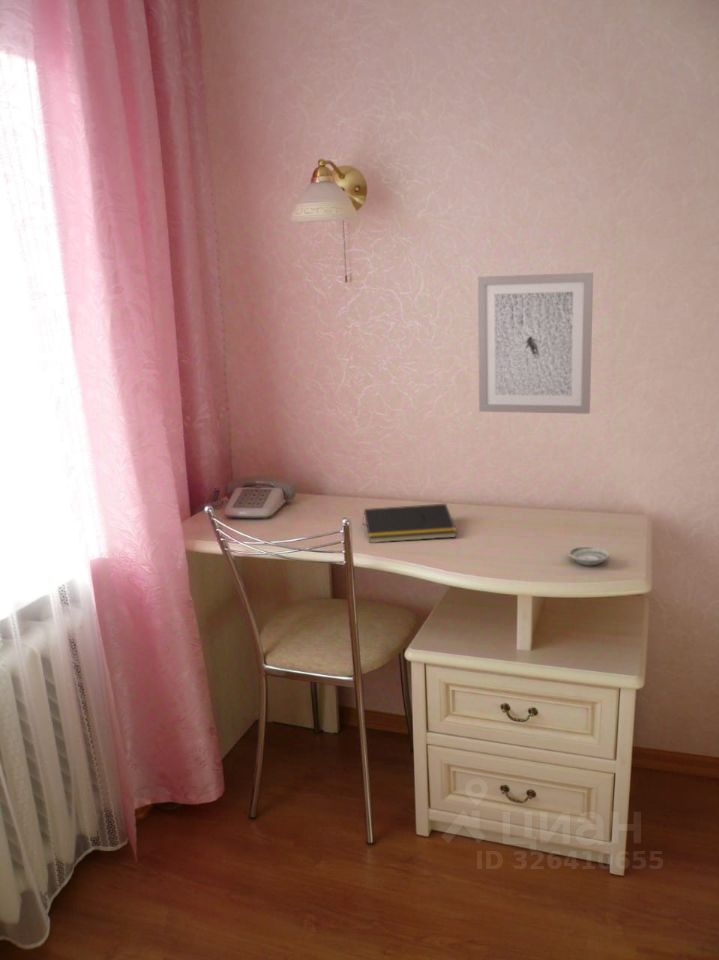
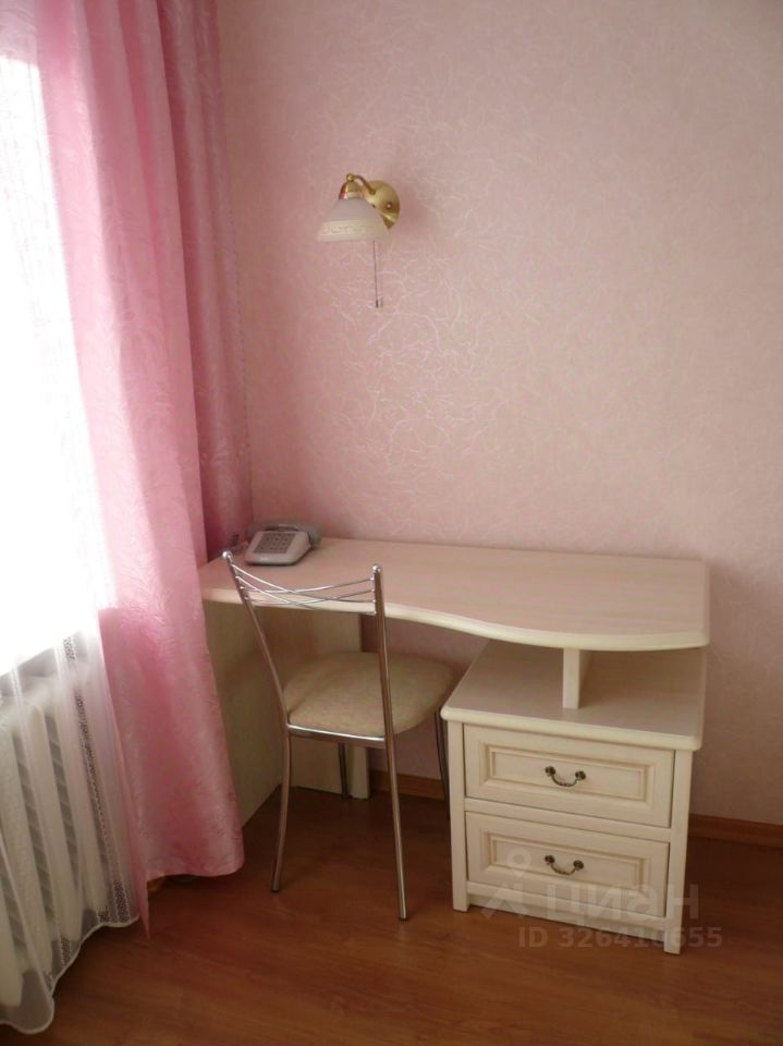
- wall art [477,272,594,415]
- notepad [362,503,458,544]
- saucer [567,546,611,567]
